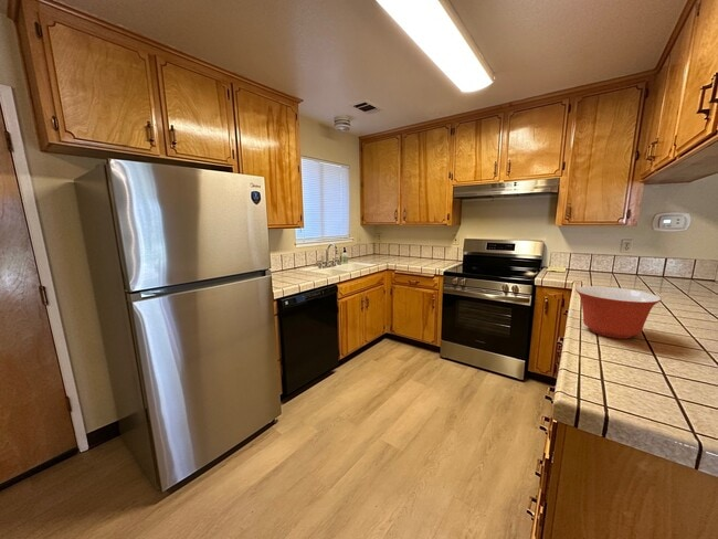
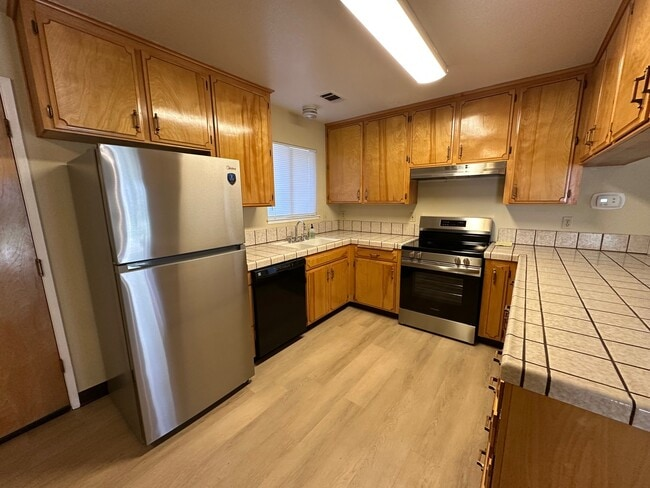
- mixing bowl [574,285,663,340]
